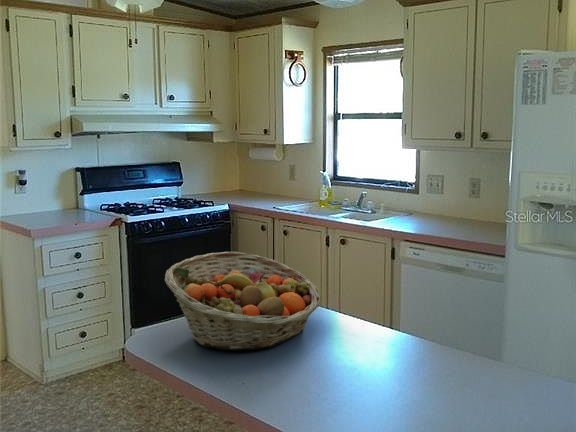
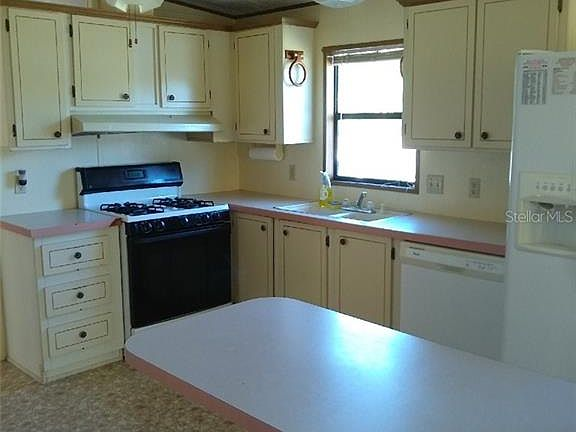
- fruit basket [164,251,321,351]
